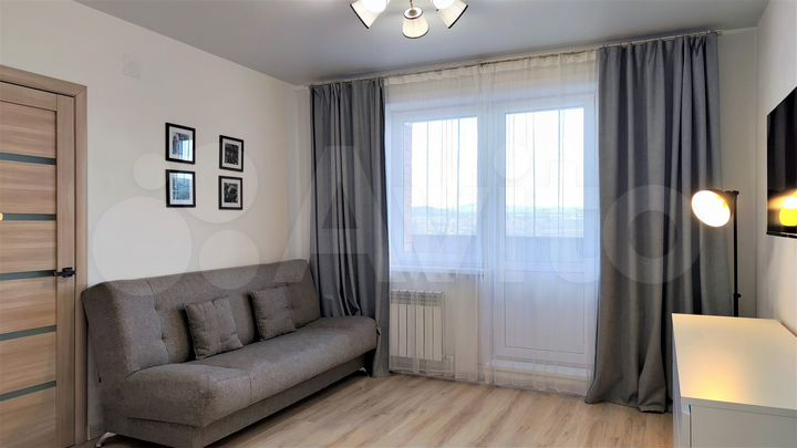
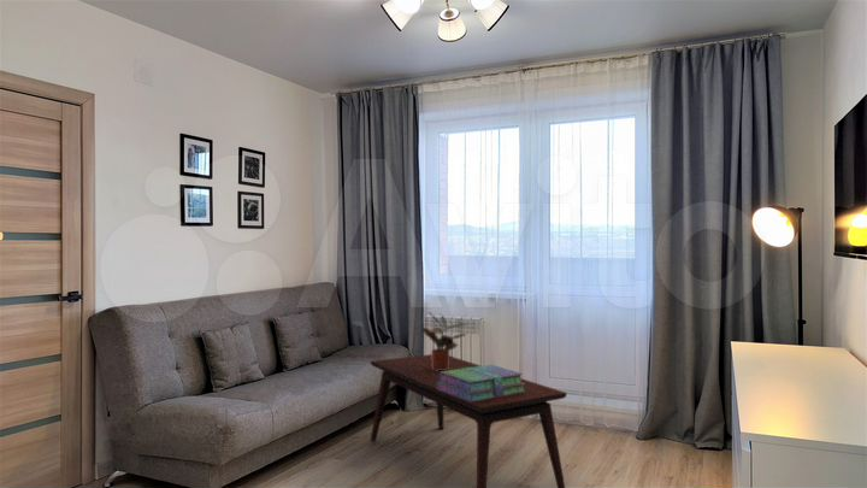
+ stack of books [437,364,525,402]
+ coffee table [368,353,568,488]
+ potted plant [420,311,470,371]
